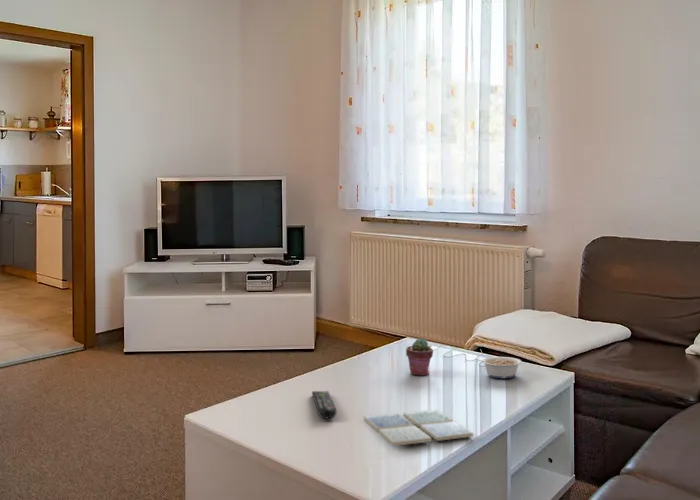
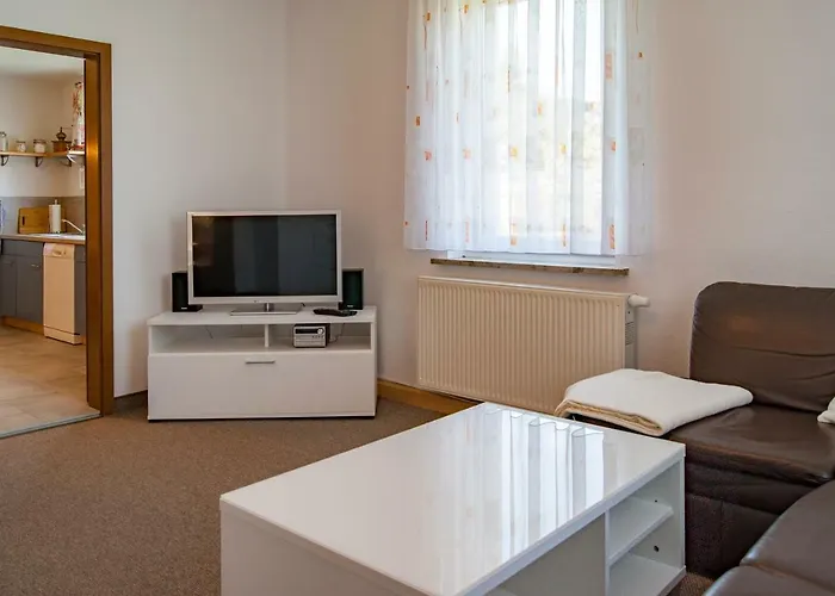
- legume [473,356,522,379]
- drink coaster [363,409,474,447]
- potted succulent [405,337,434,376]
- remote control [311,390,337,420]
